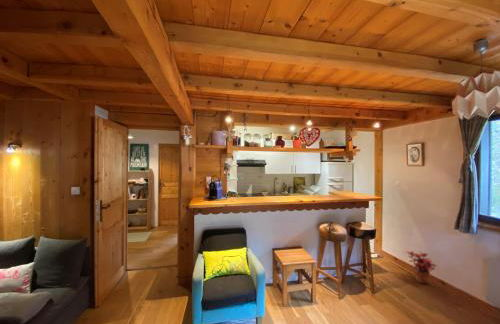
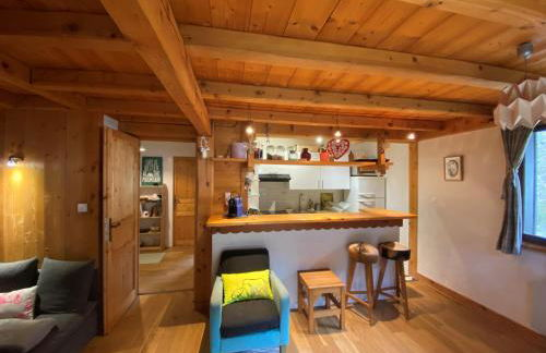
- potted plant [406,250,437,285]
